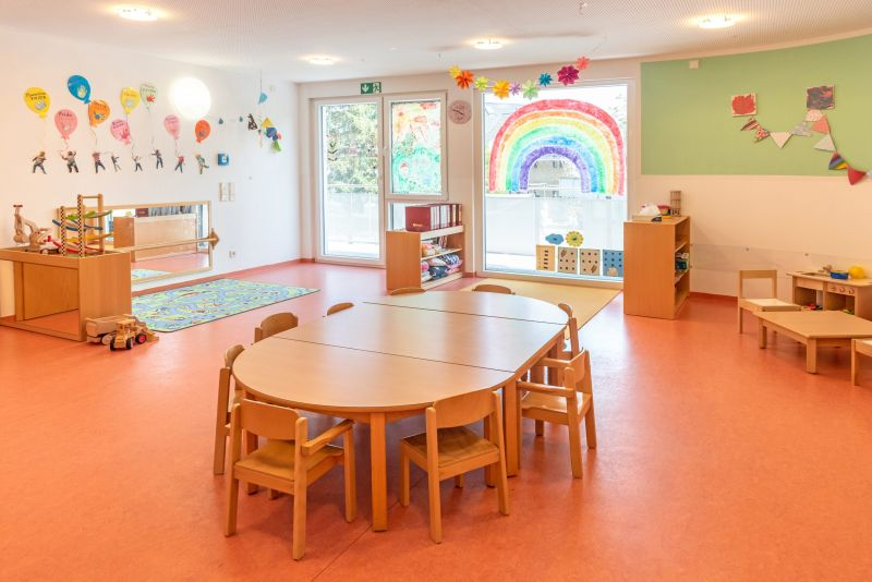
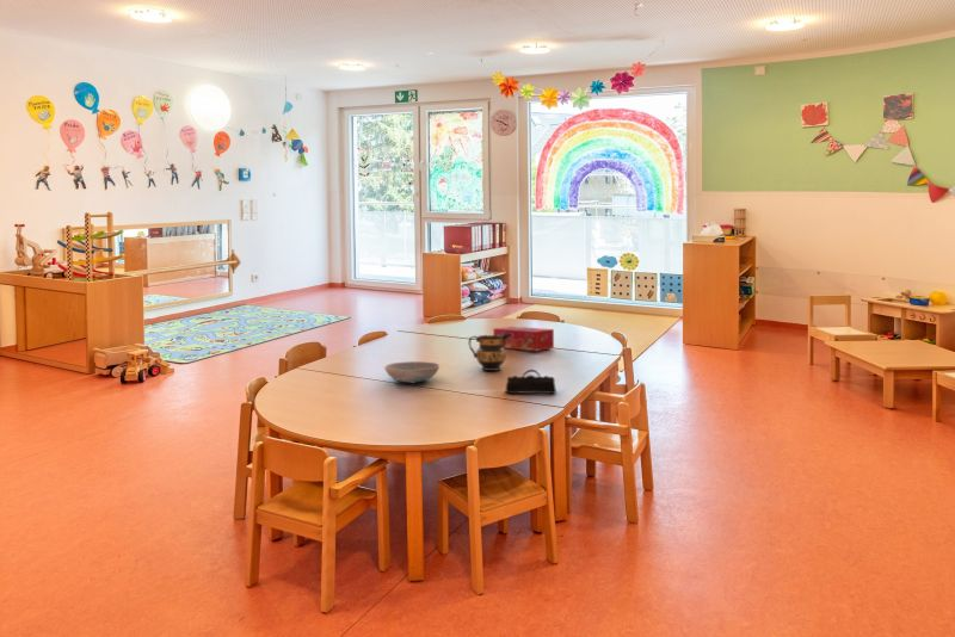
+ pitcher [468,333,513,372]
+ dish [383,360,440,384]
+ pencil case [504,369,557,395]
+ tissue box [492,326,555,352]
